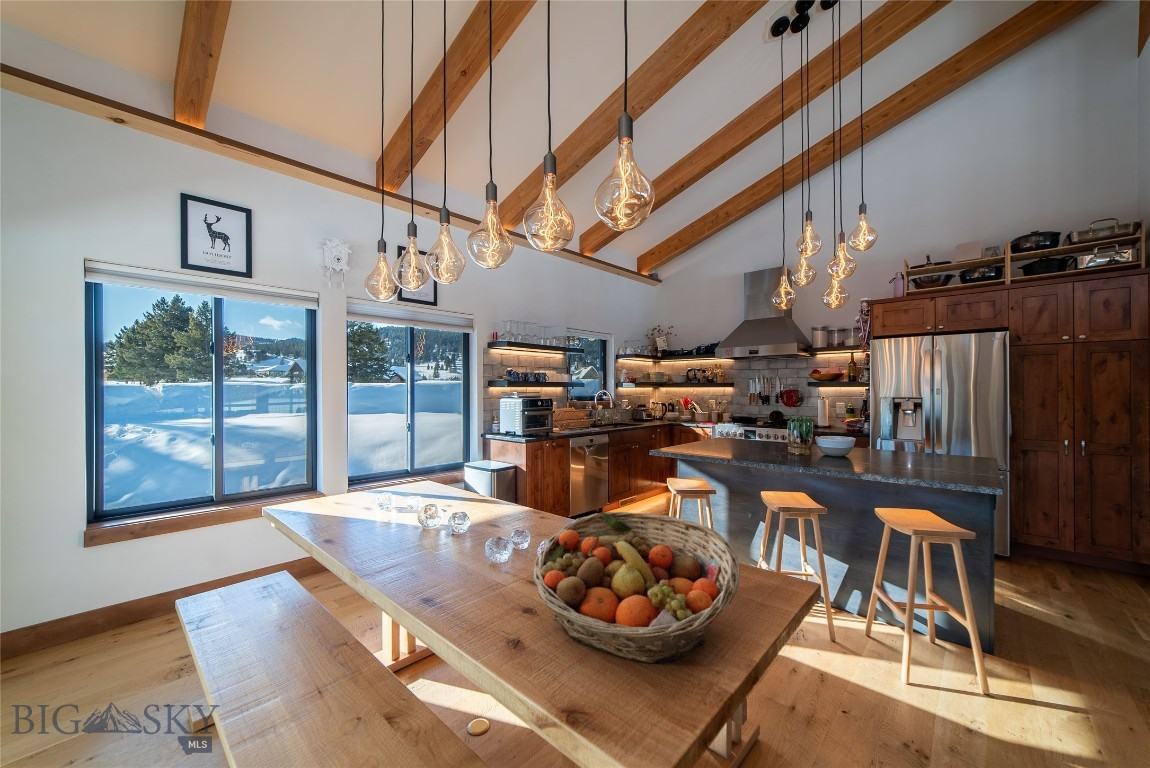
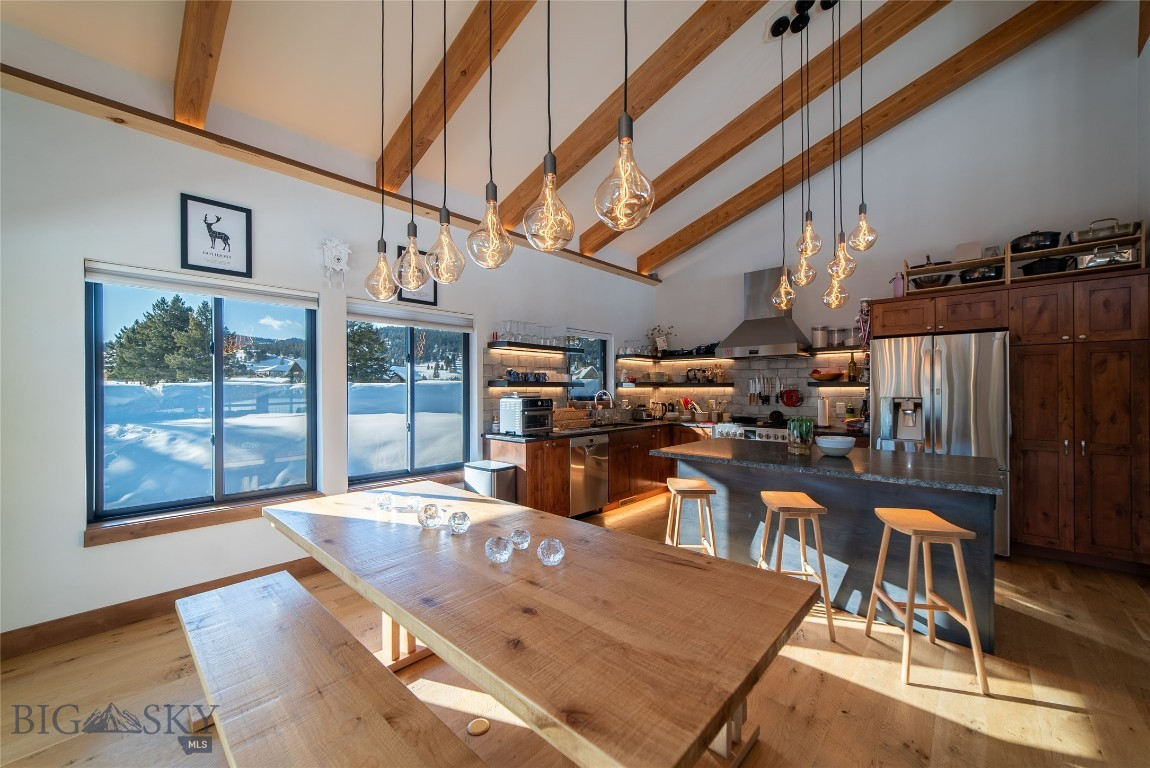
- fruit basket [532,511,741,664]
